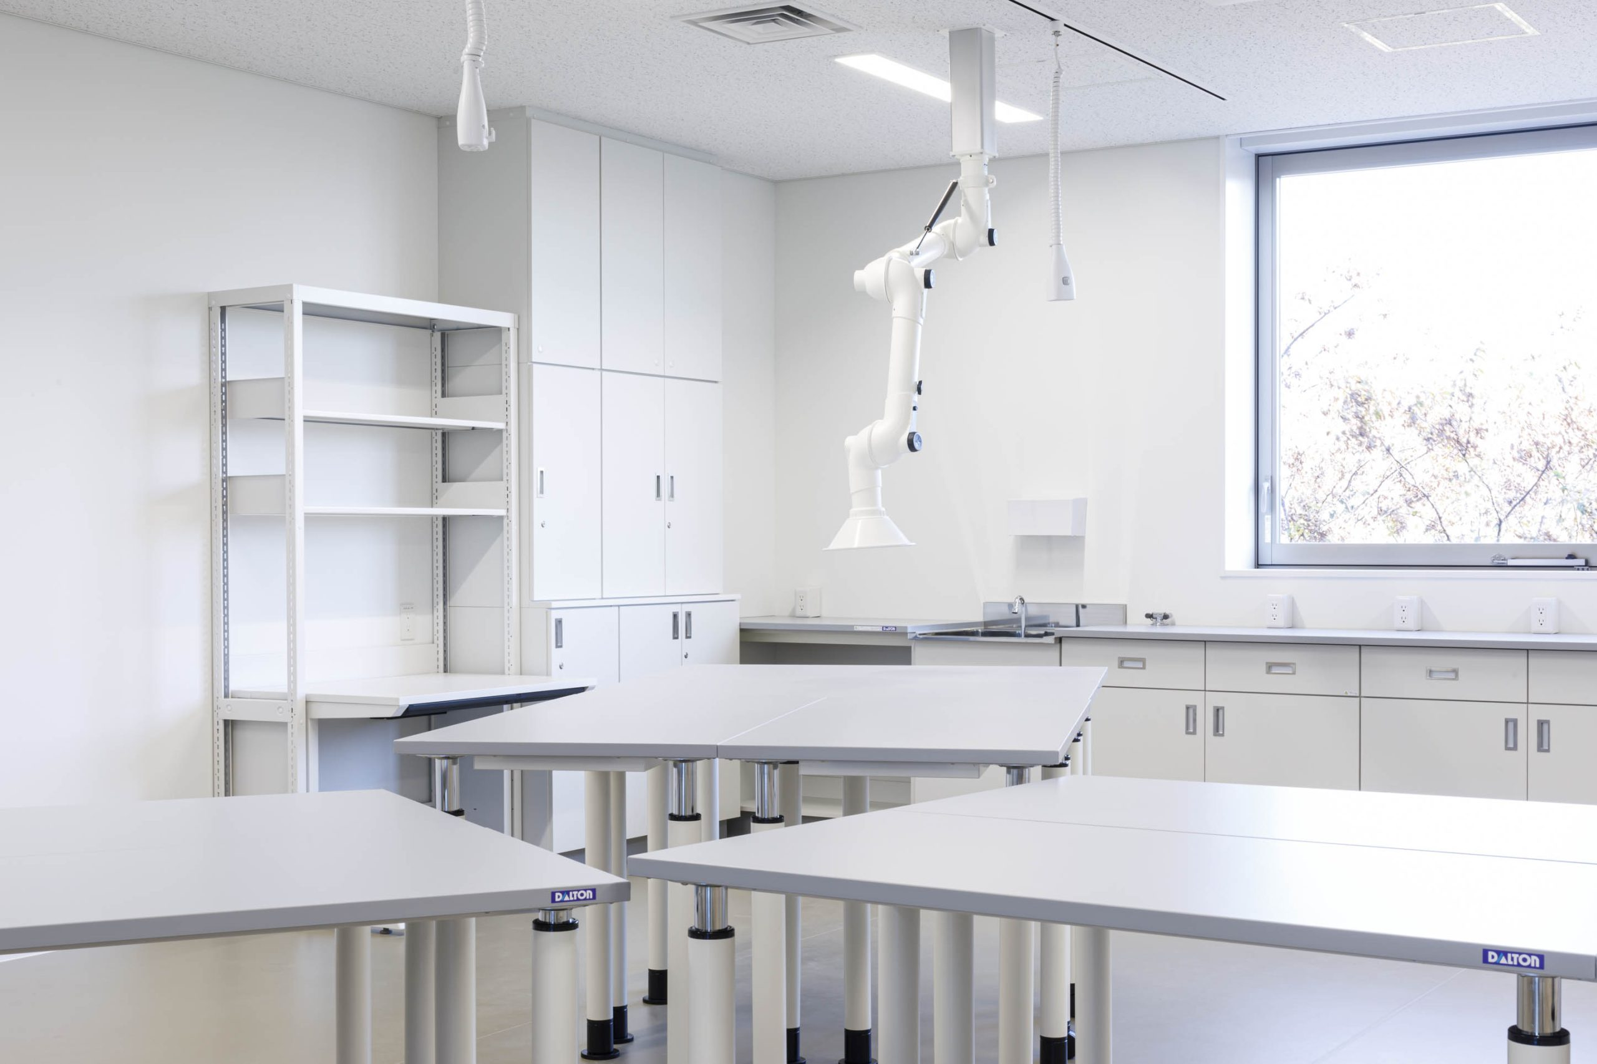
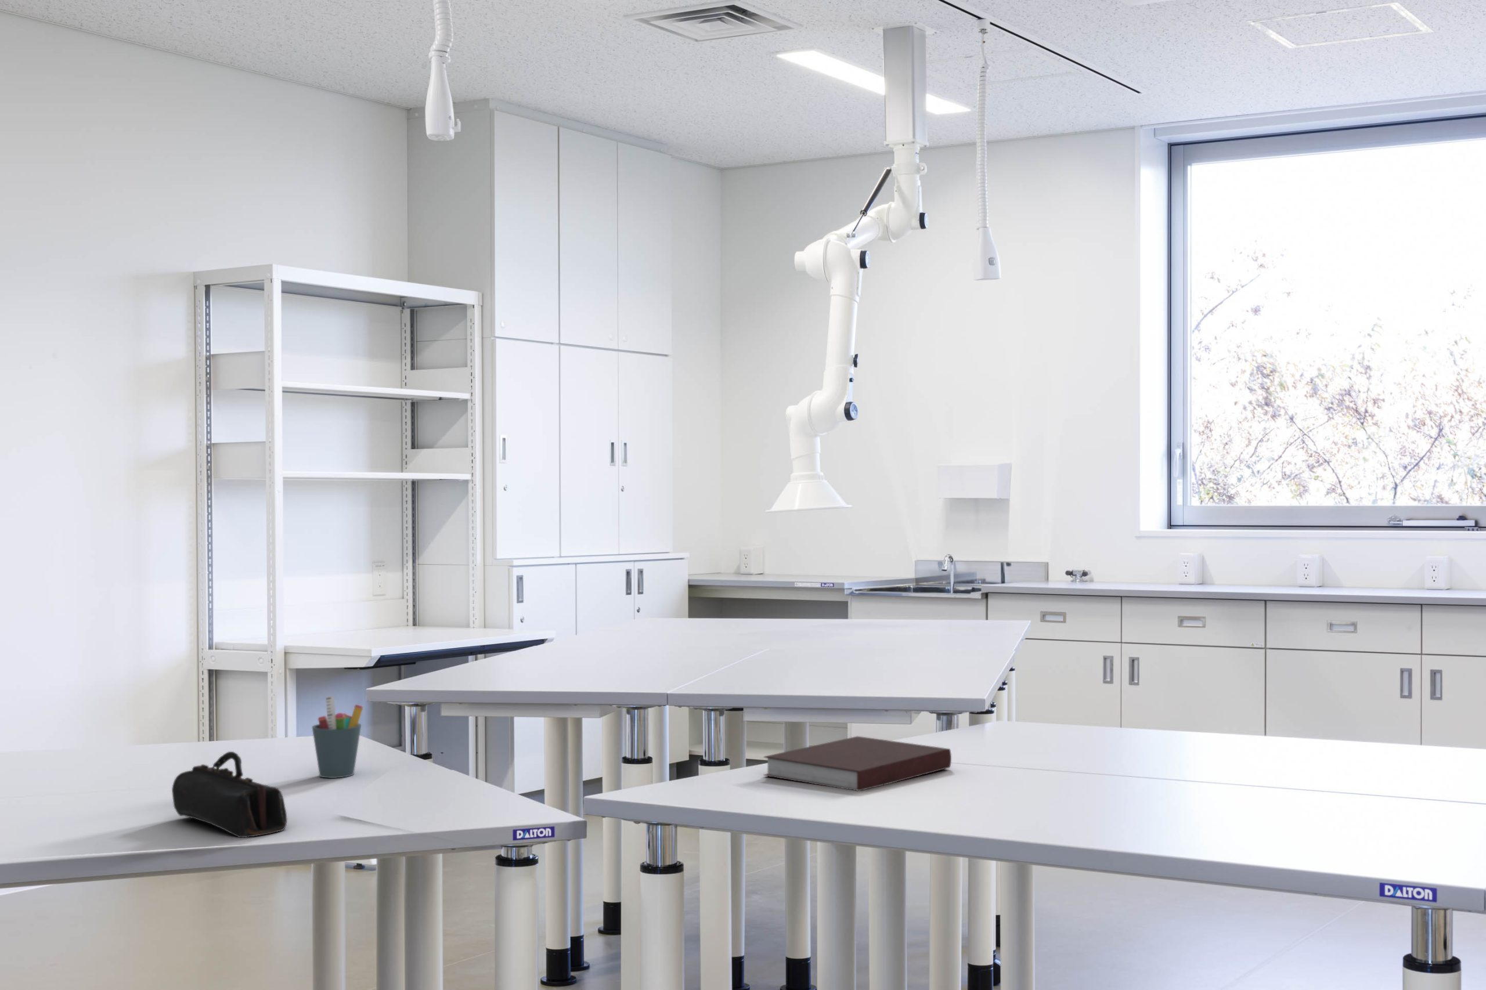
+ pen holder [312,695,363,779]
+ pencil case [171,751,288,838]
+ notebook [763,736,952,791]
